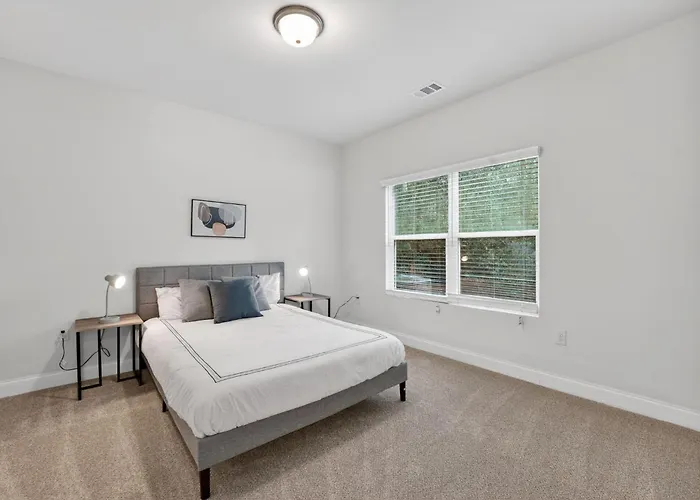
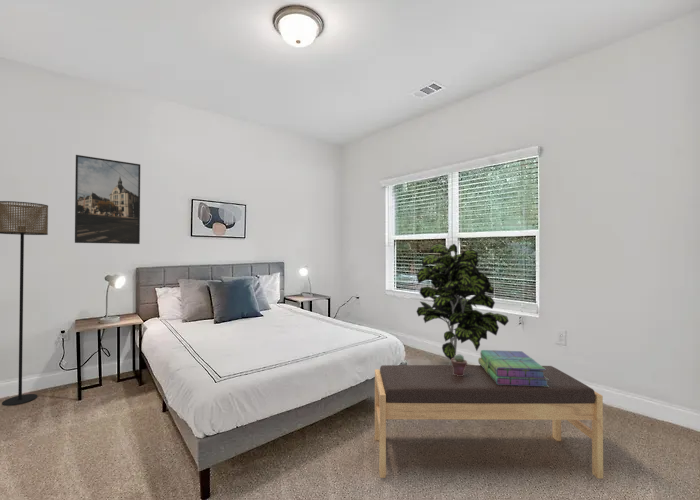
+ stack of books [477,349,549,387]
+ floor lamp [0,200,49,407]
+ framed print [74,154,141,245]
+ indoor plant [415,243,510,365]
+ potted succulent [451,353,468,376]
+ bench [374,364,604,480]
